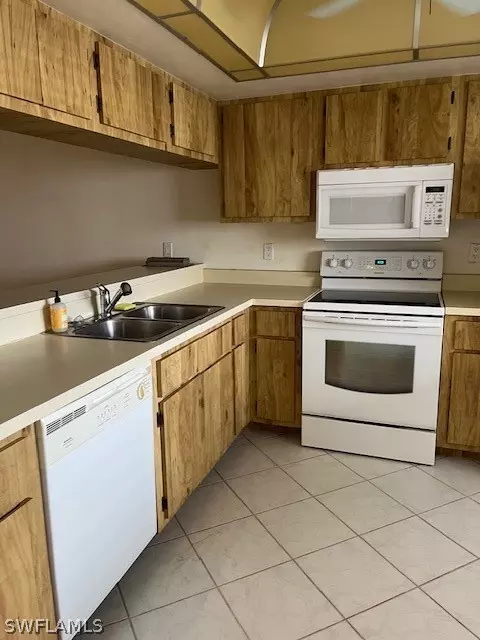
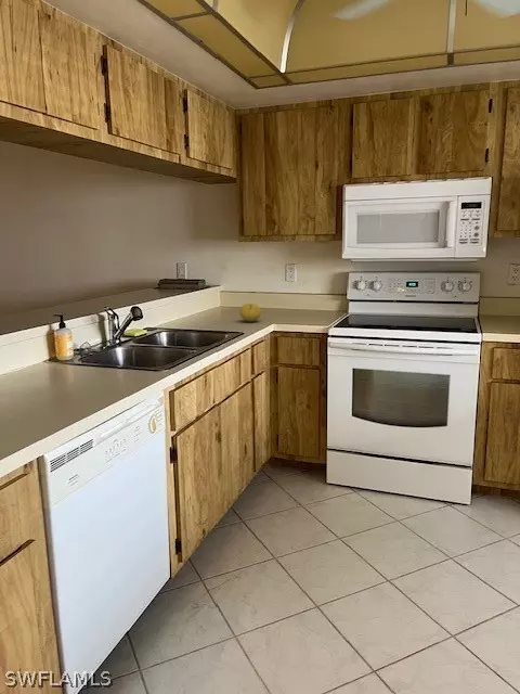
+ fruit [238,303,262,323]
